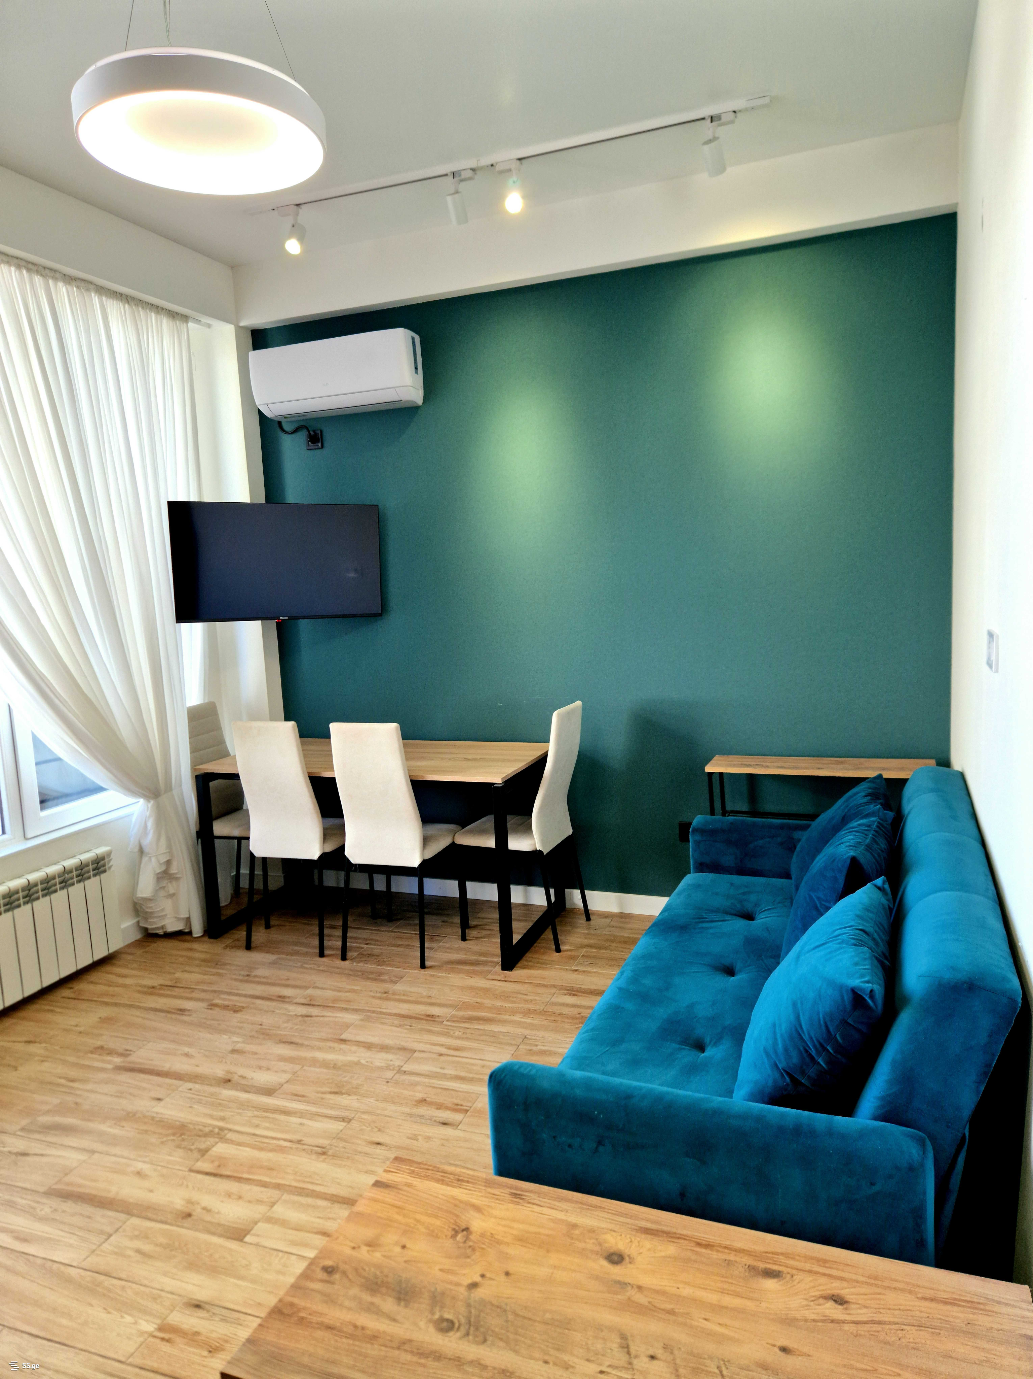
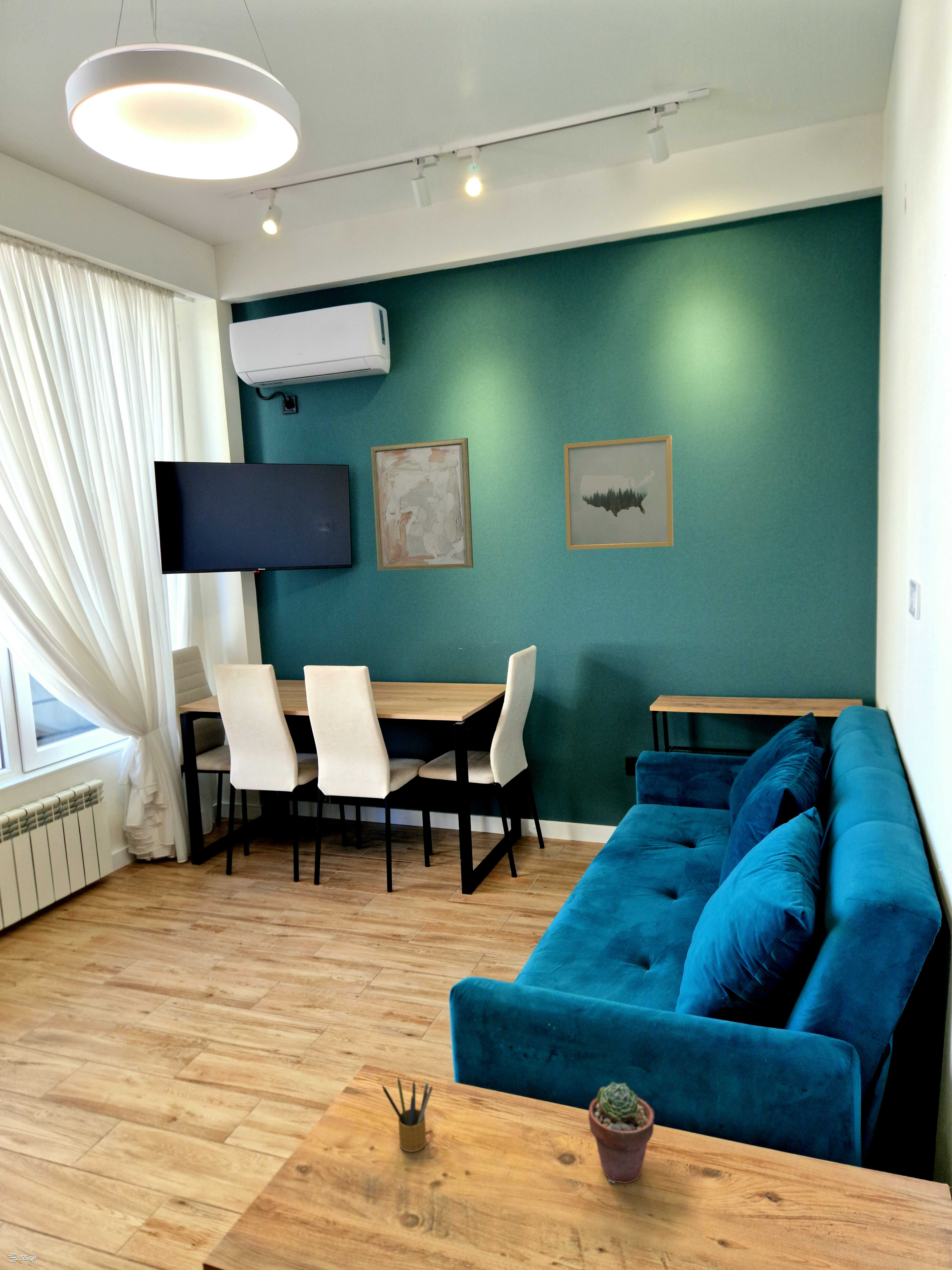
+ pencil box [381,1077,433,1152]
+ wall art [563,435,674,550]
+ wall art [371,437,474,571]
+ potted succulent [588,1082,655,1184]
